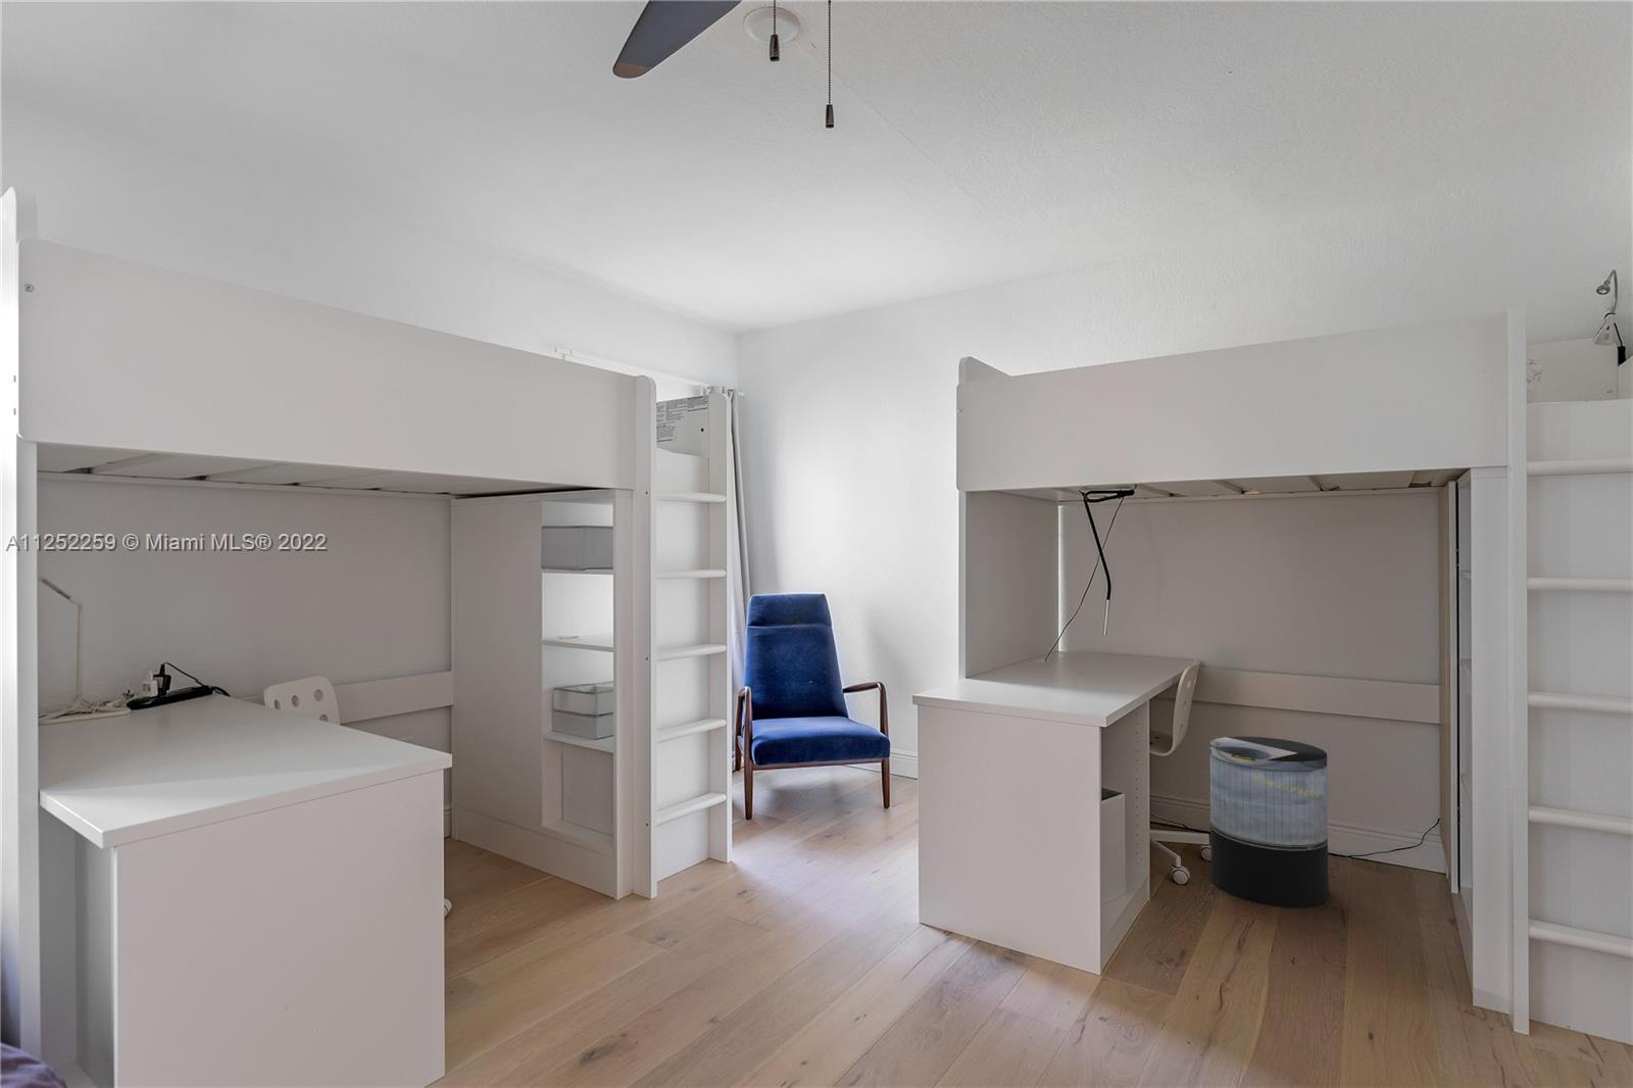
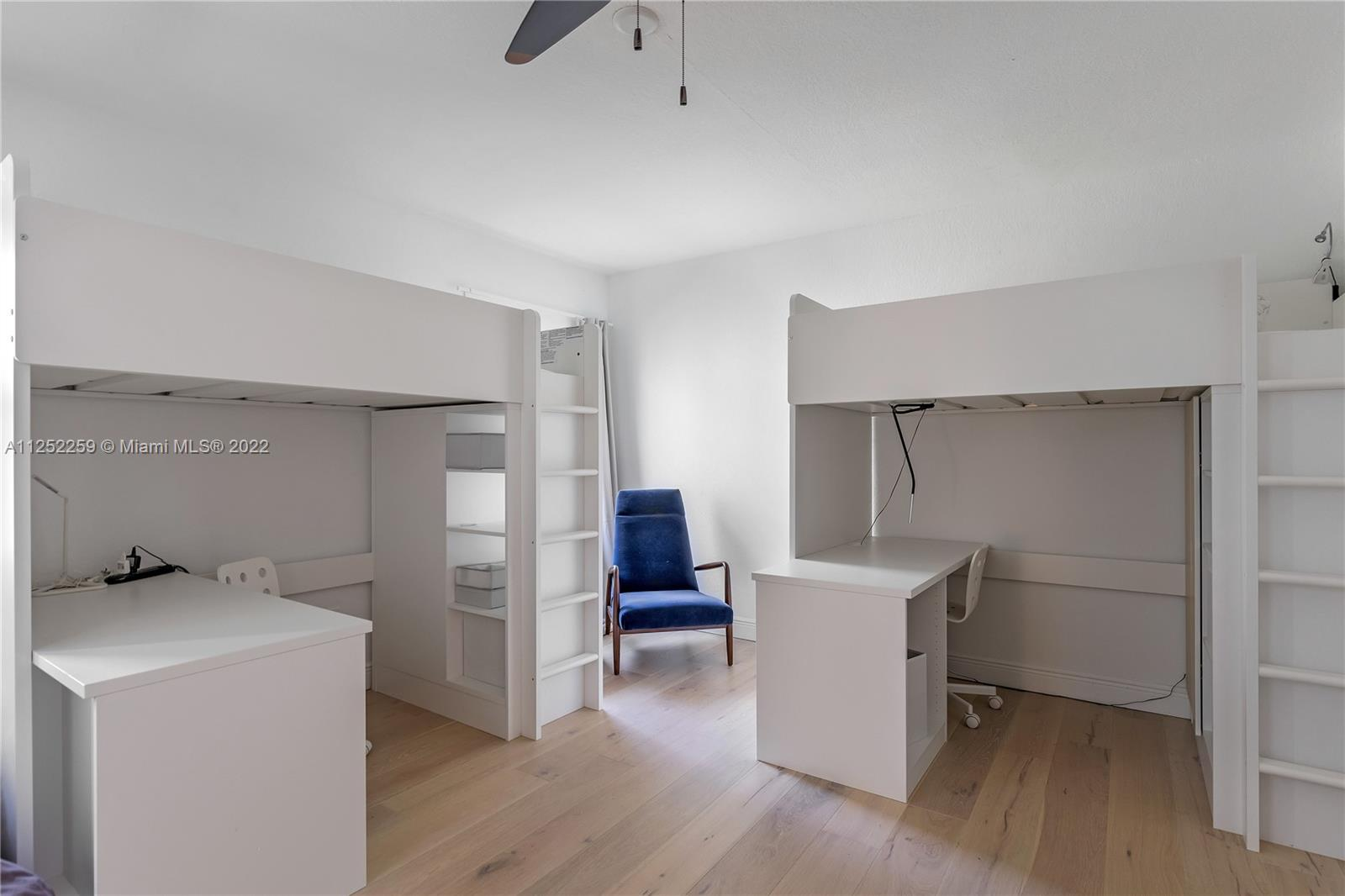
- trash can [1209,736,1328,909]
